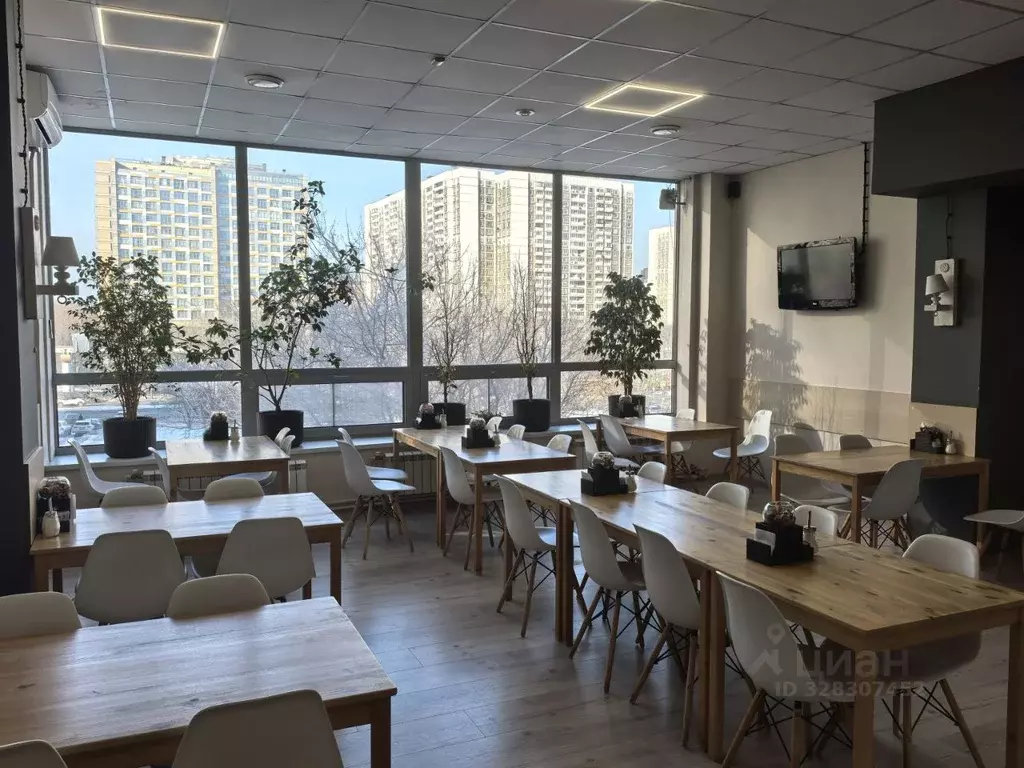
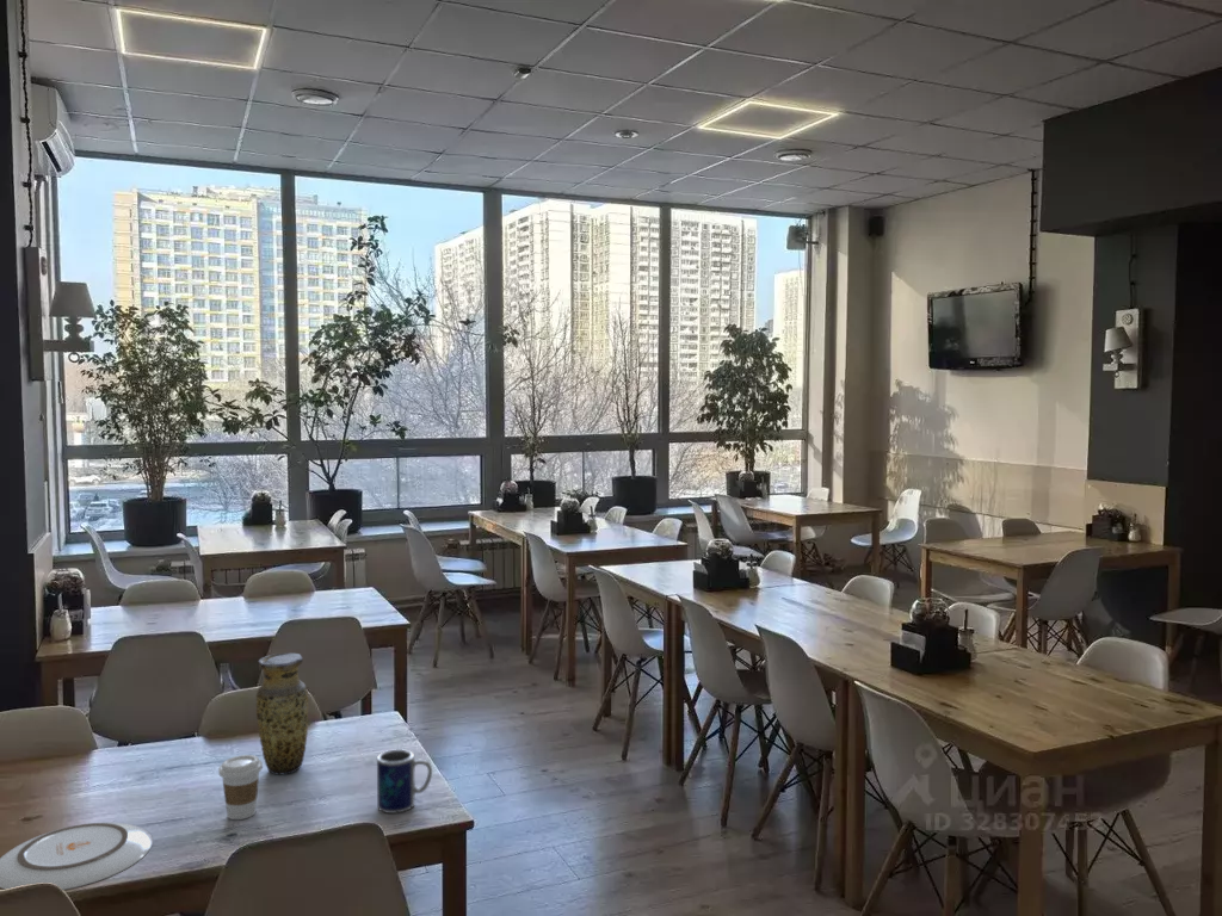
+ plate [0,821,154,891]
+ coffee cup [217,754,264,821]
+ mug [376,748,433,815]
+ vase [254,652,309,775]
